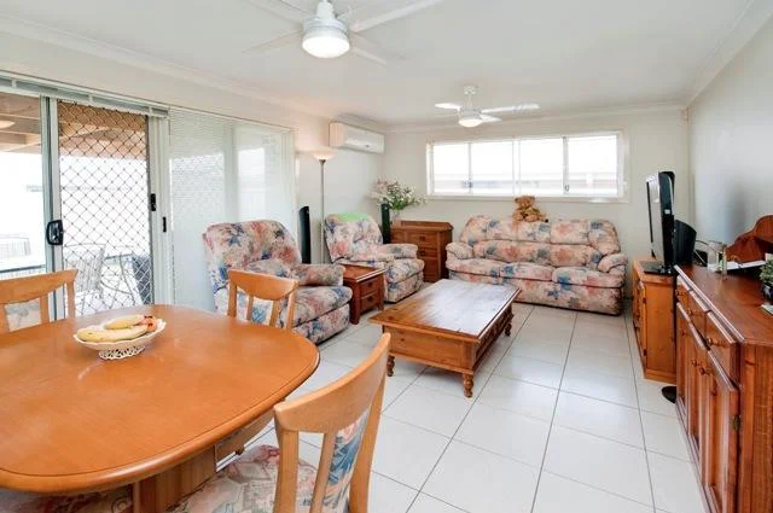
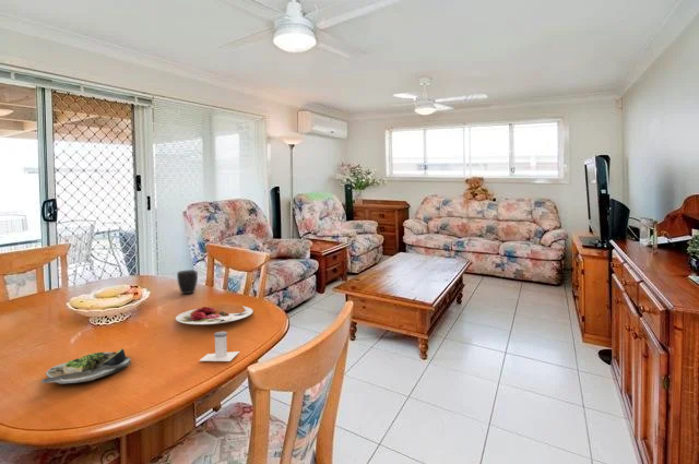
+ salt shaker [199,331,240,362]
+ plate [175,305,254,325]
+ mug [176,269,199,295]
+ salad plate [40,348,132,385]
